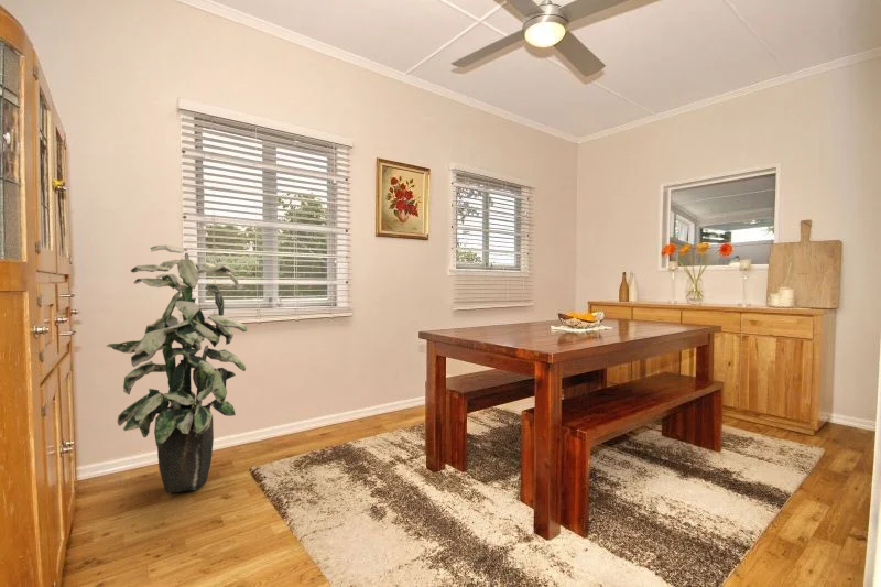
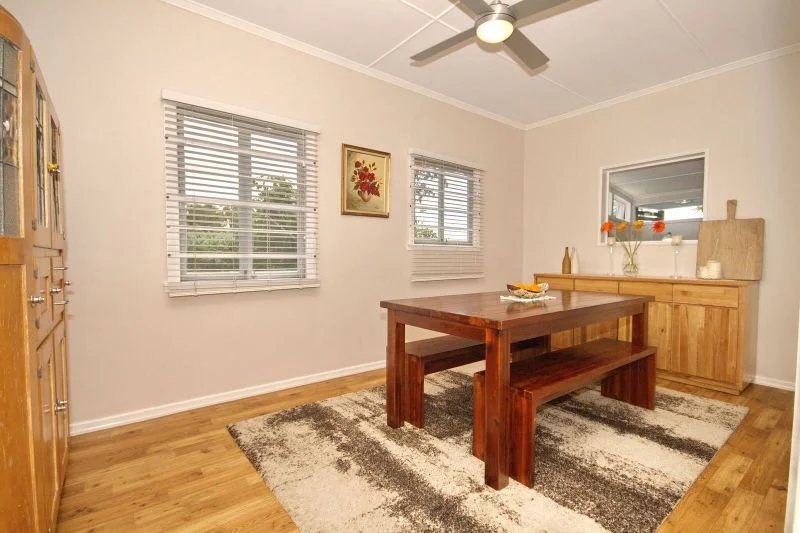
- indoor plant [106,244,248,493]
